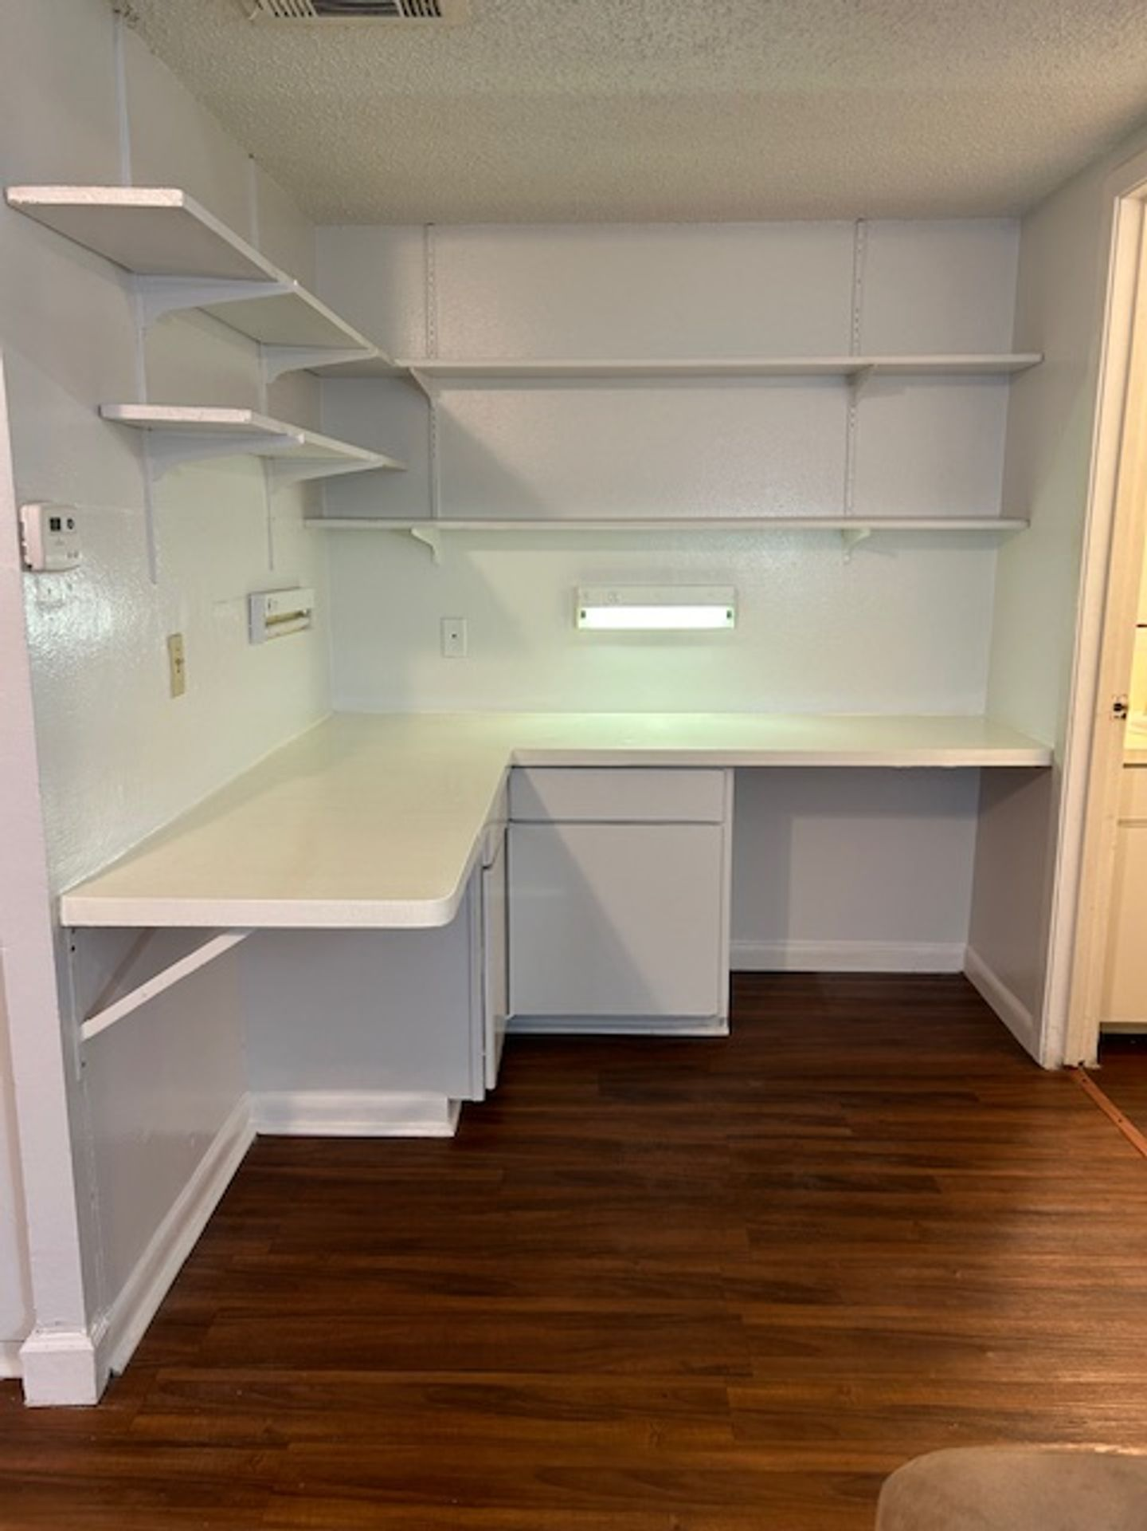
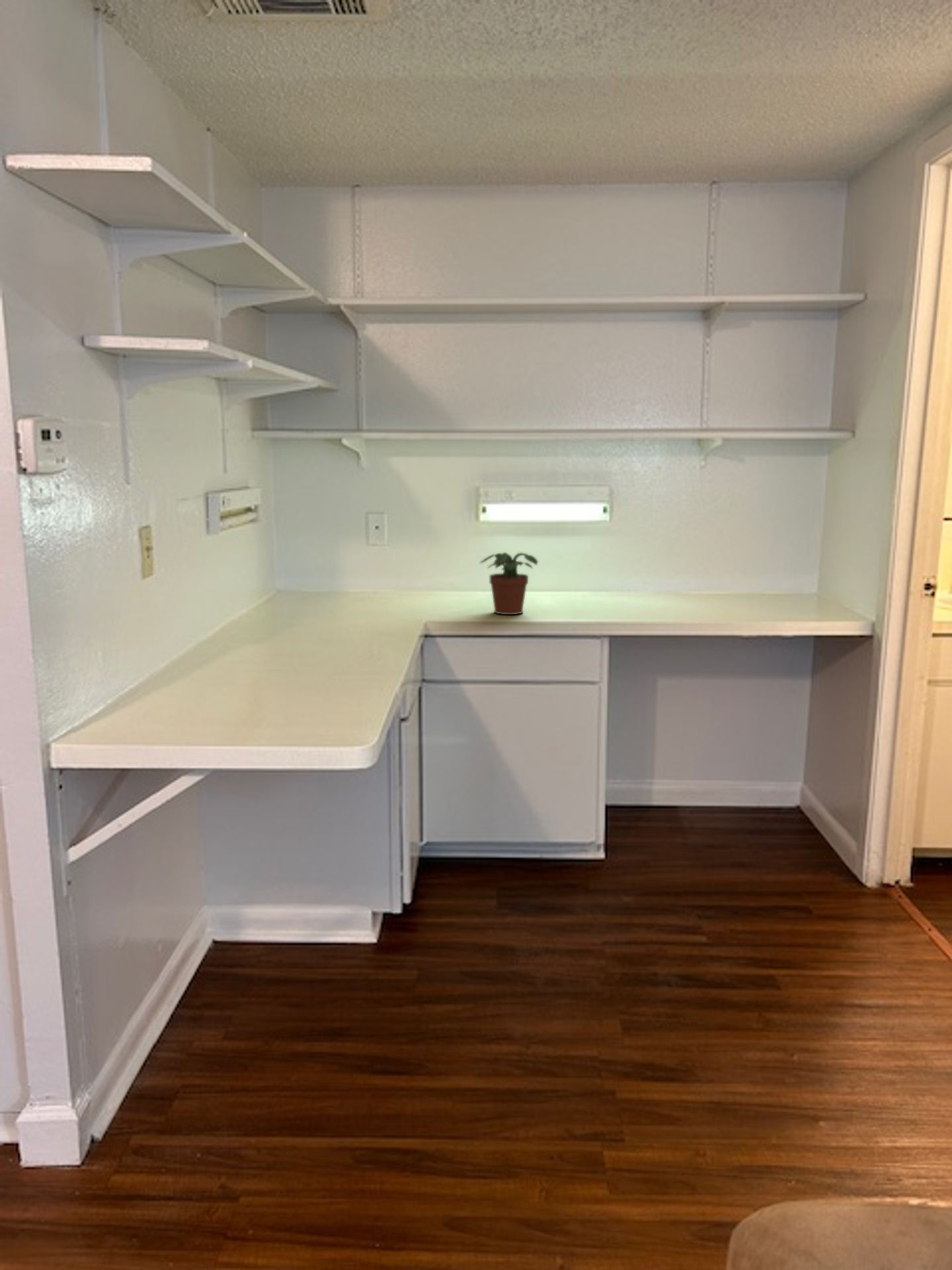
+ potted plant [479,552,539,615]
